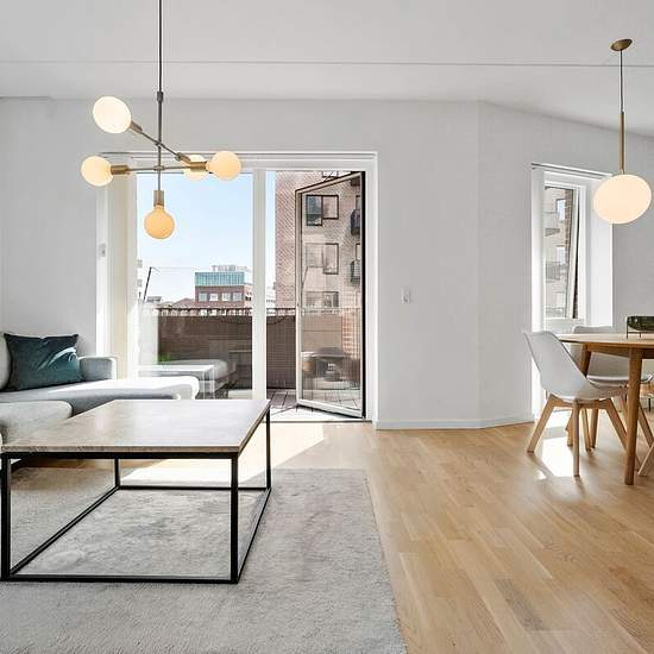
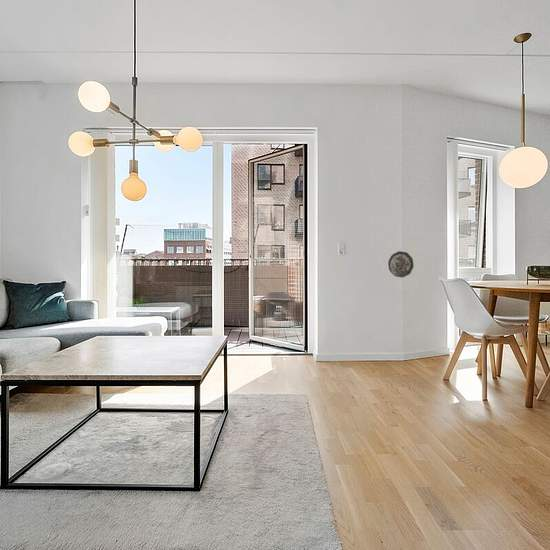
+ decorative plate [387,250,415,278]
